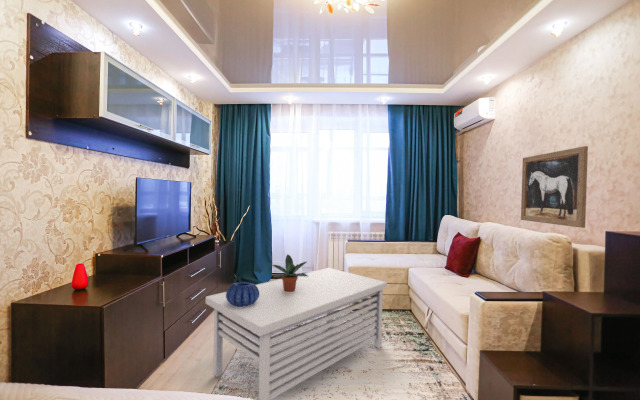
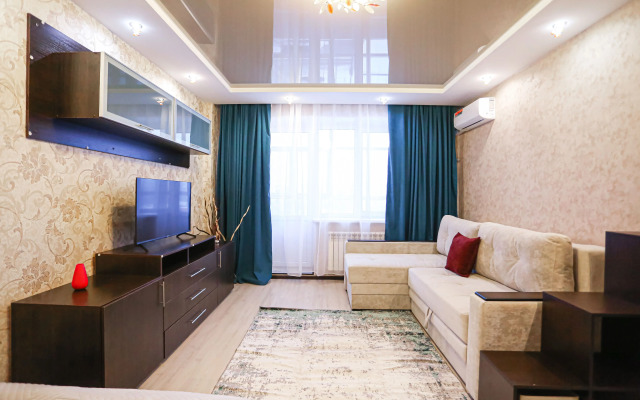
- wall art [520,145,589,229]
- potted plant [271,254,308,292]
- decorative bowl [226,281,260,307]
- coffee table [205,267,388,400]
